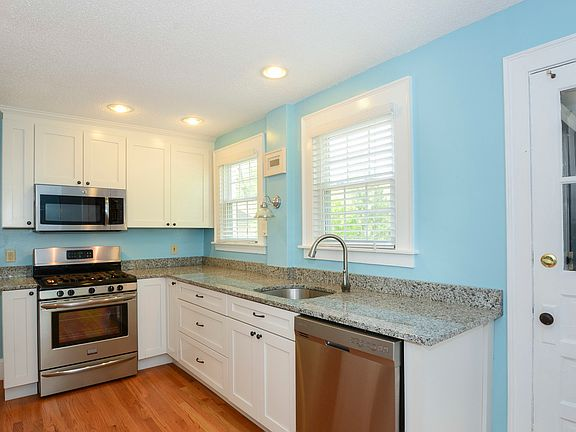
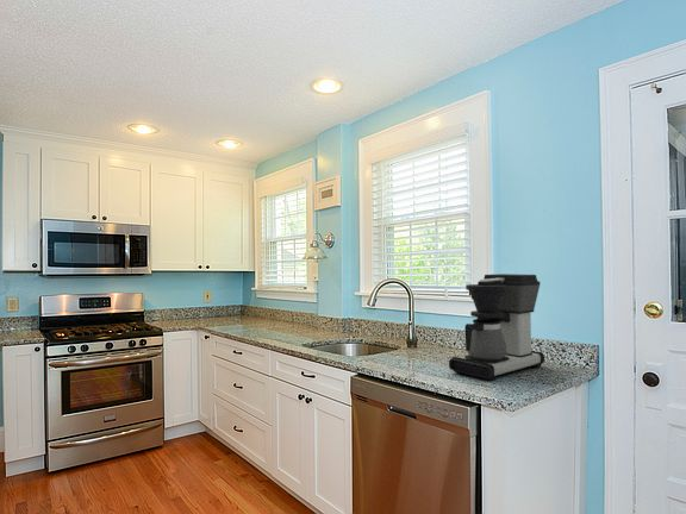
+ coffee maker [448,272,545,382]
